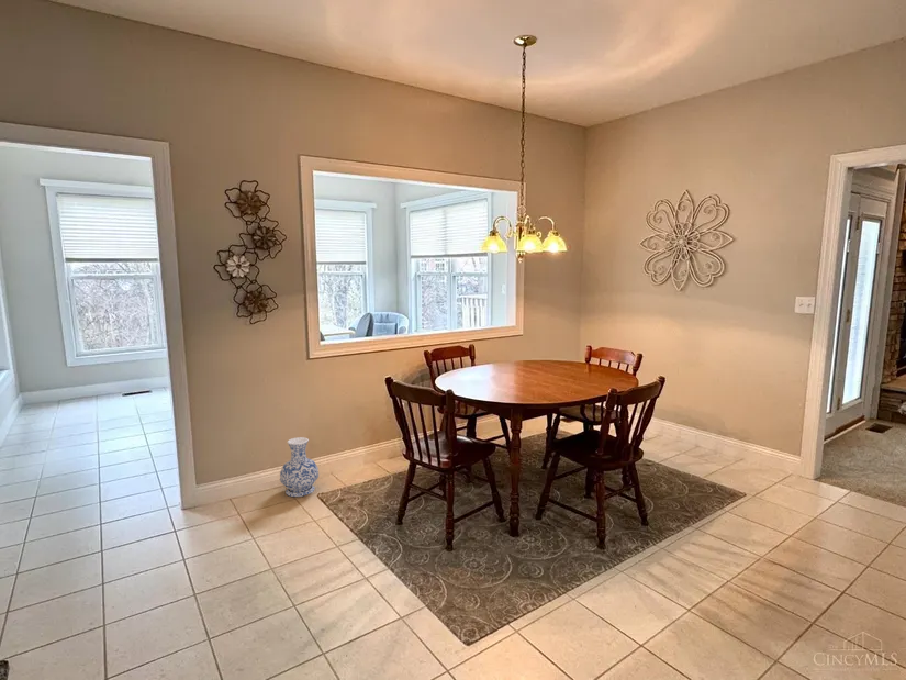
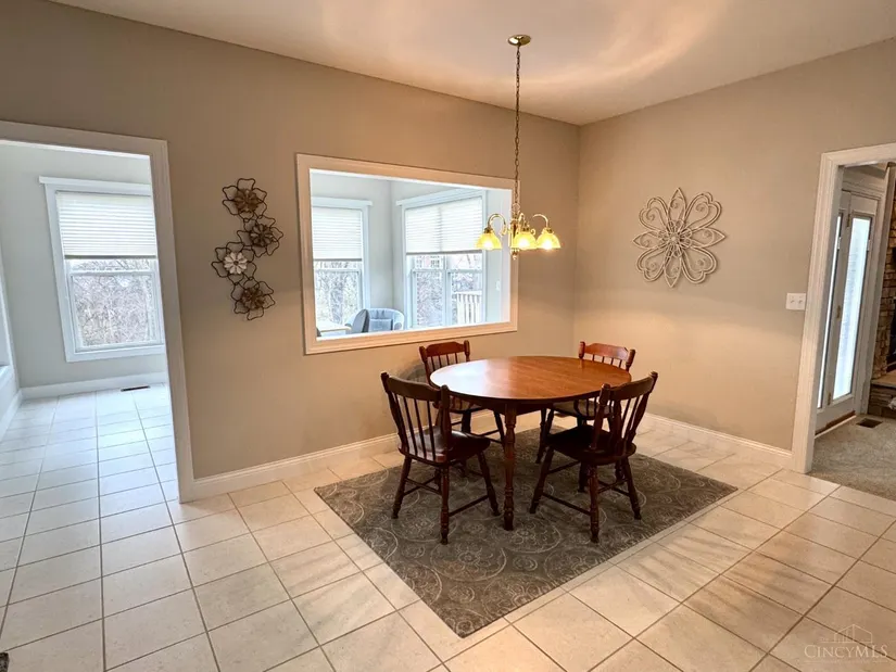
- vase [279,436,320,498]
